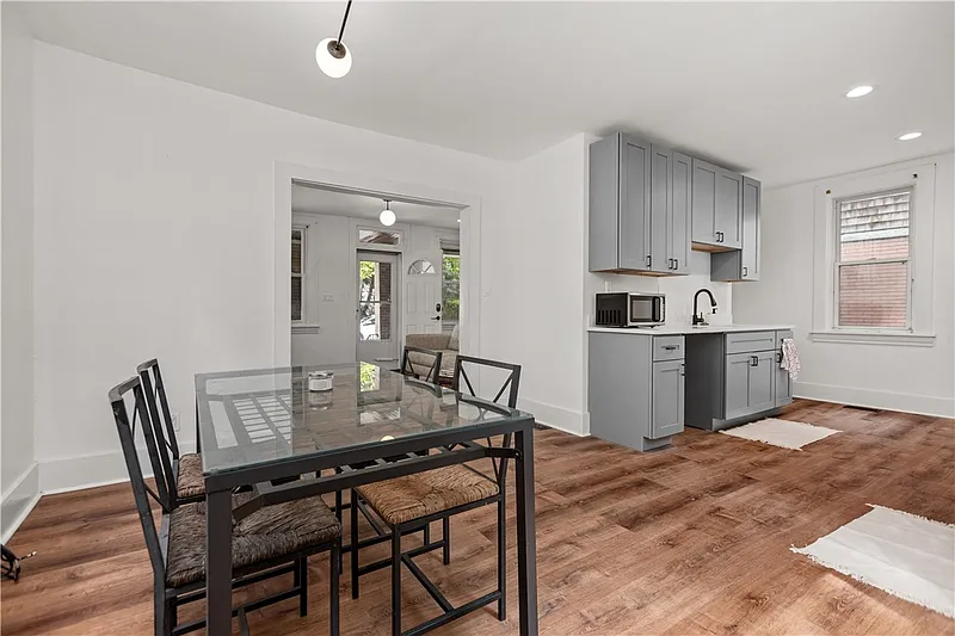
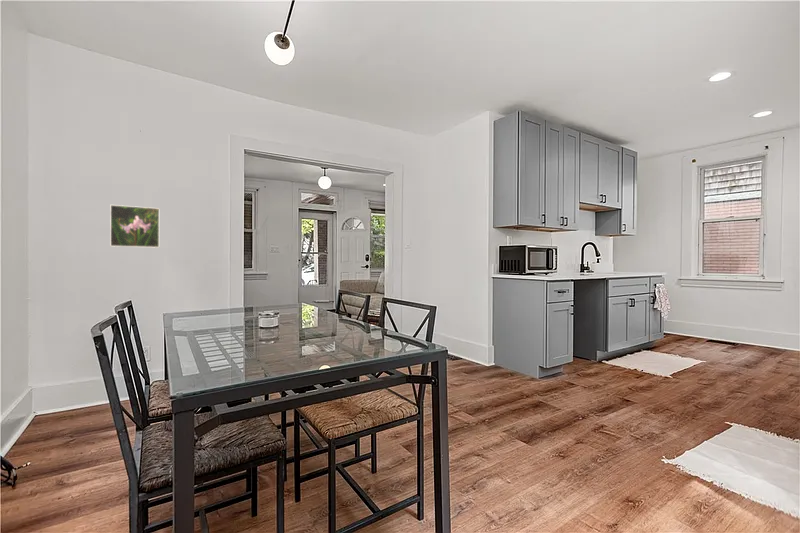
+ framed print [109,204,160,249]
